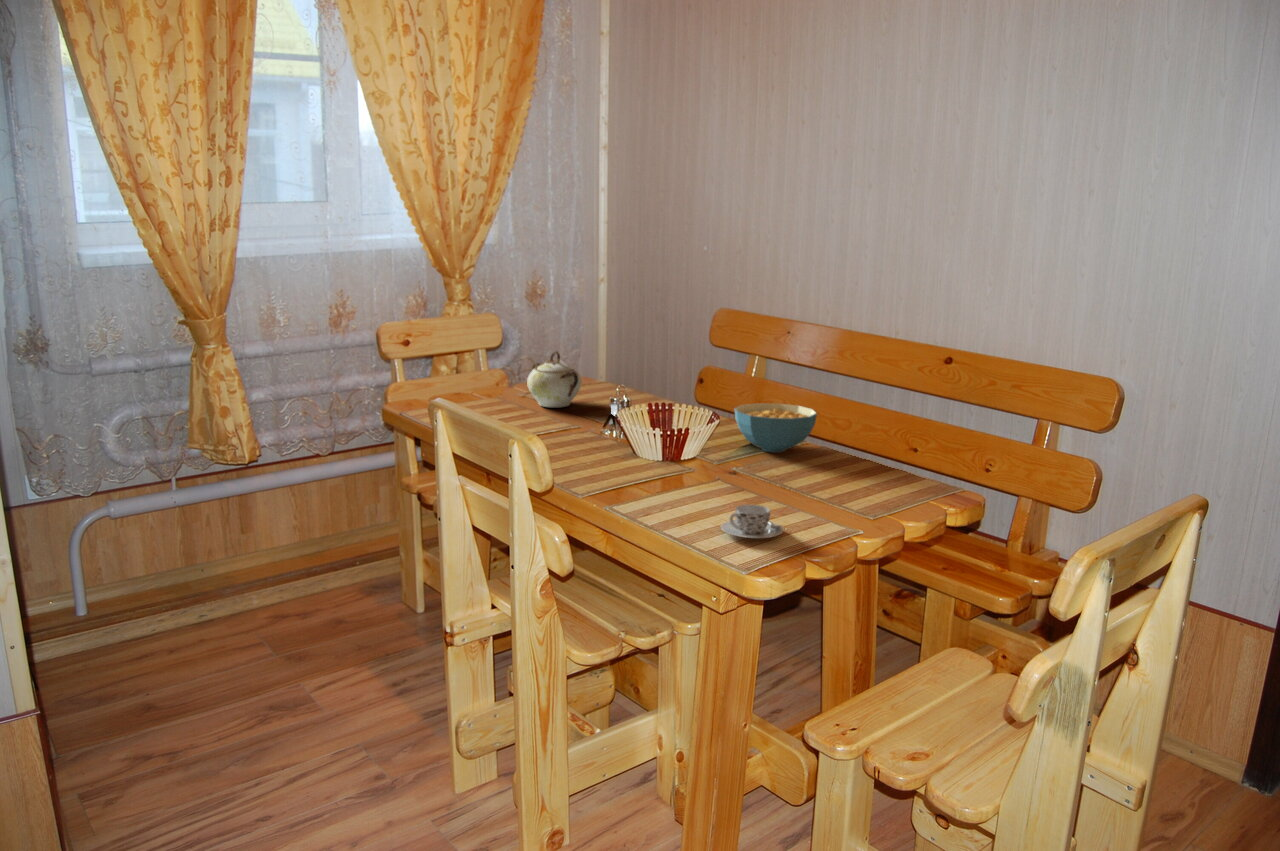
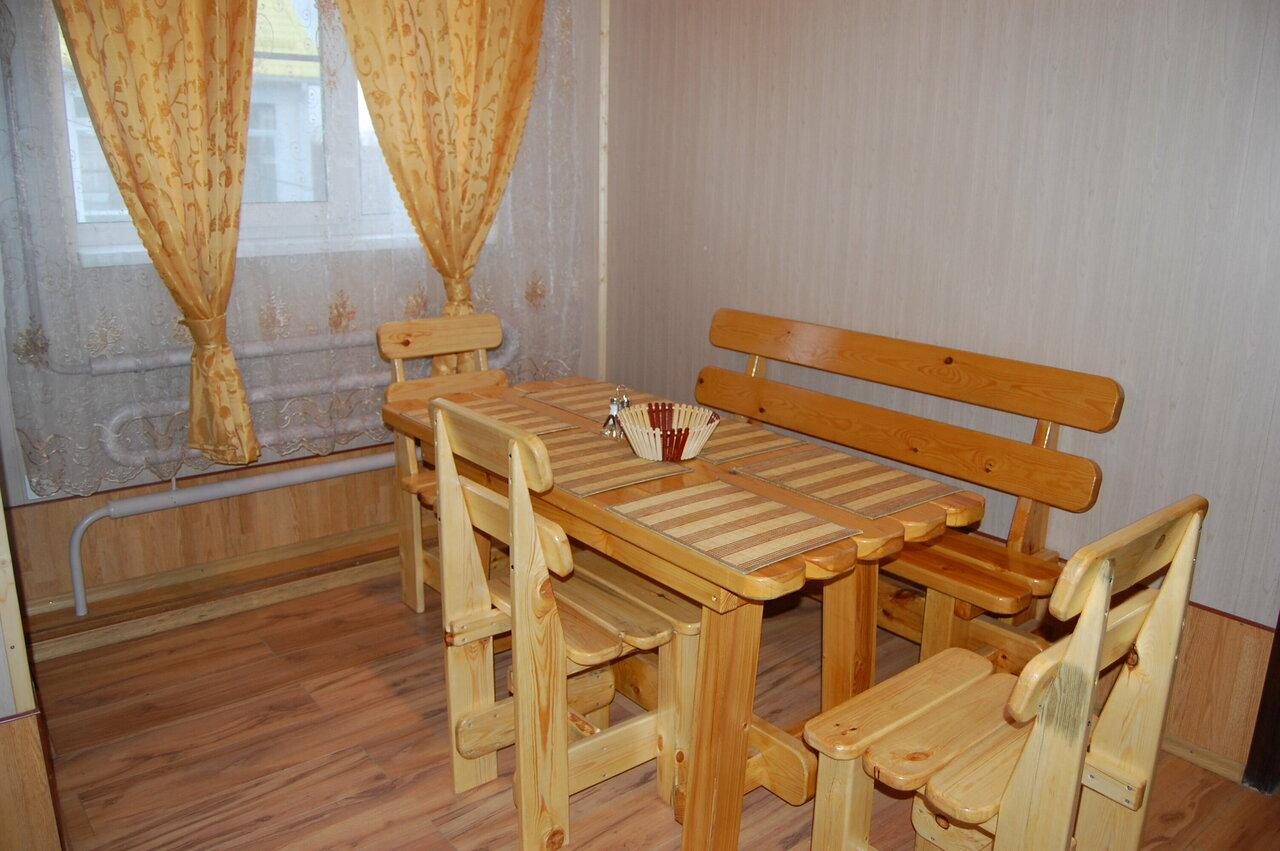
- cereal bowl [734,402,818,453]
- teacup [720,504,784,539]
- sugar bowl [526,350,583,408]
